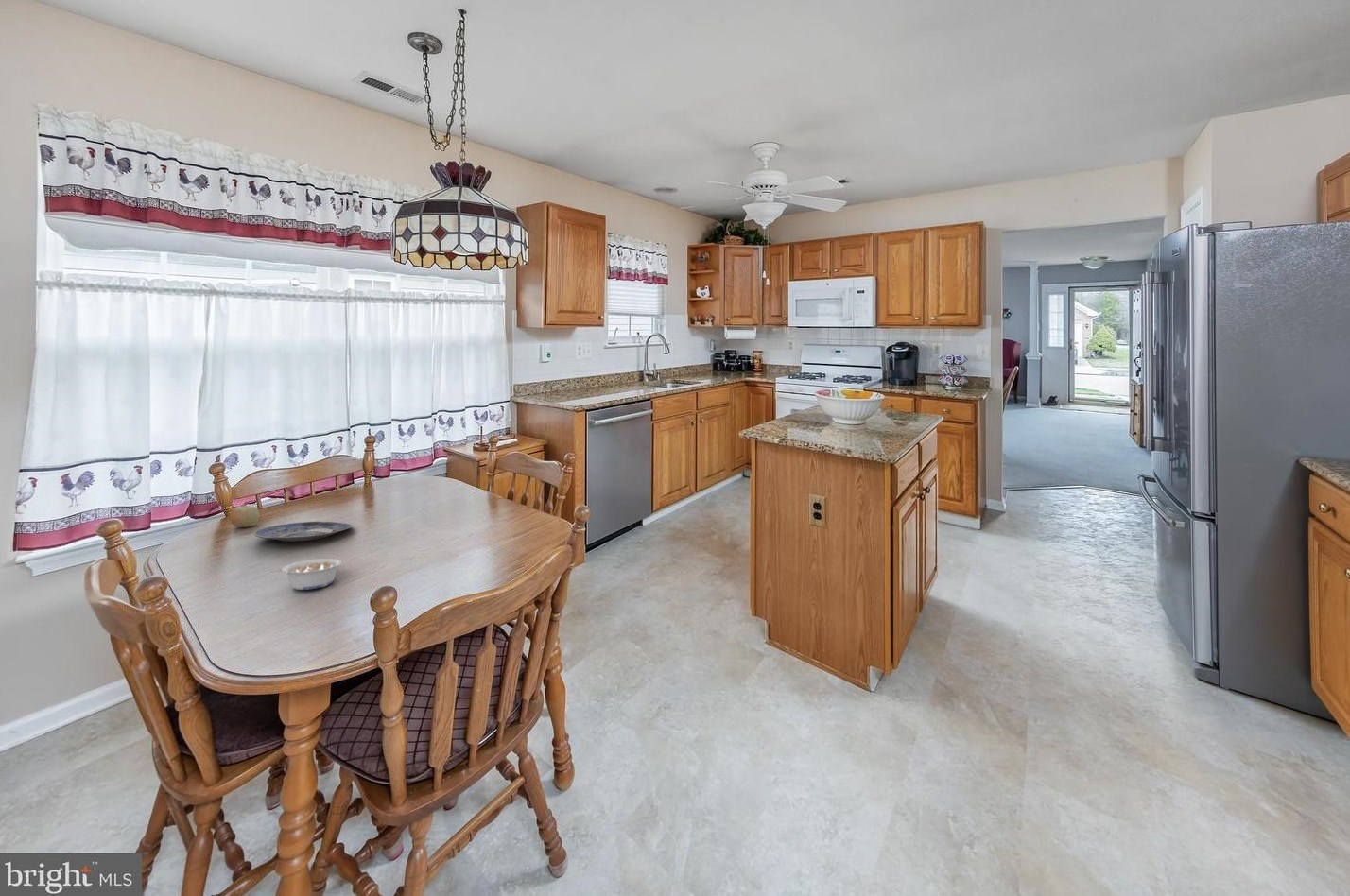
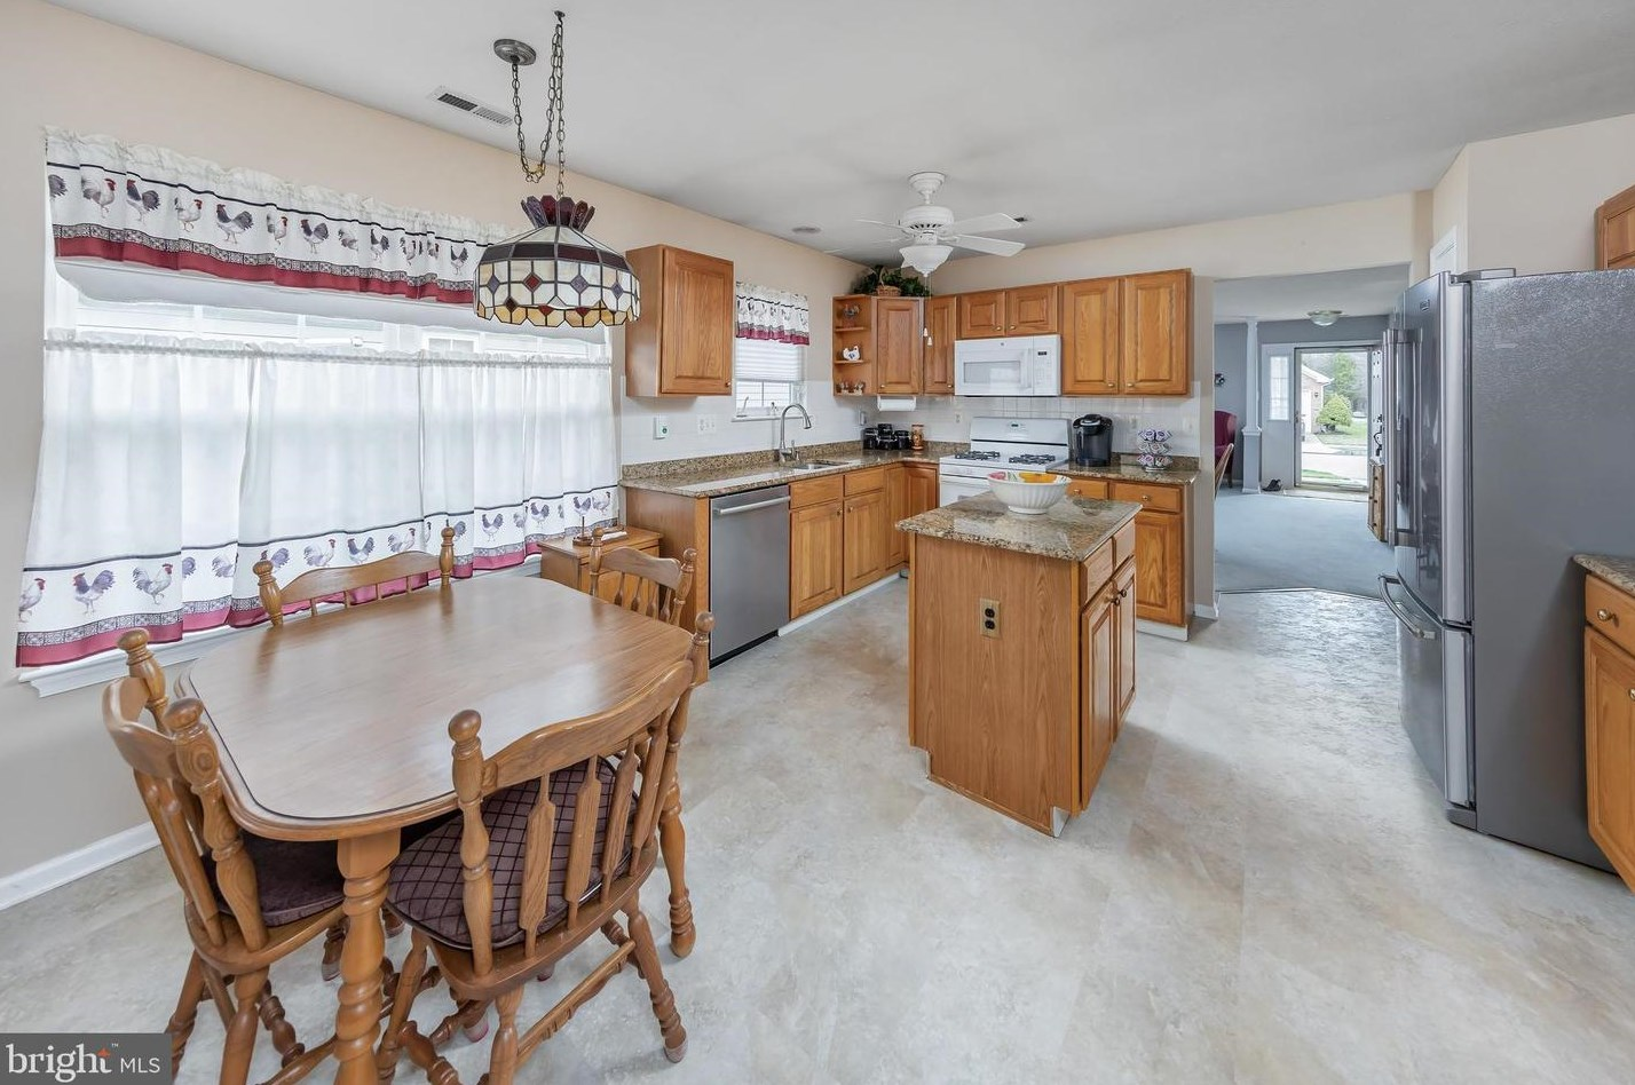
- fruit [229,501,261,528]
- legume [276,558,342,591]
- plate [252,521,354,543]
